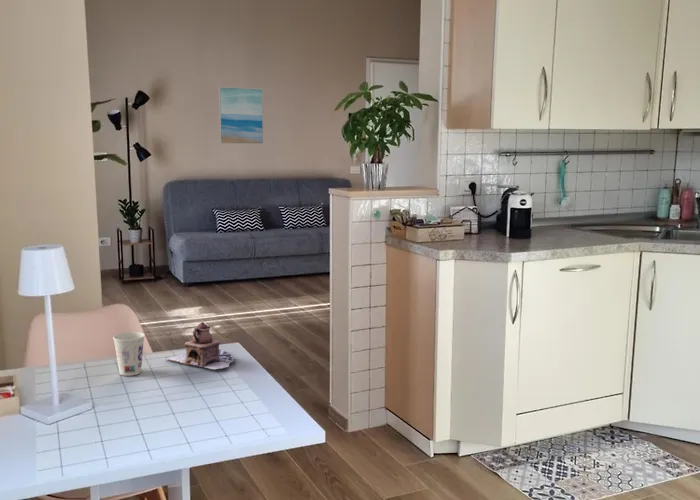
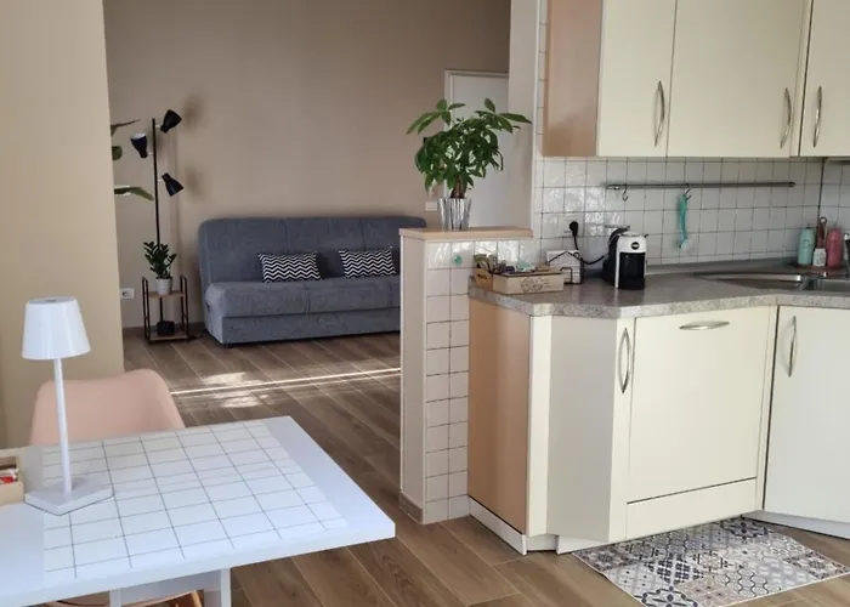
- teapot [165,321,237,371]
- cup [112,331,146,377]
- wall art [217,86,265,145]
